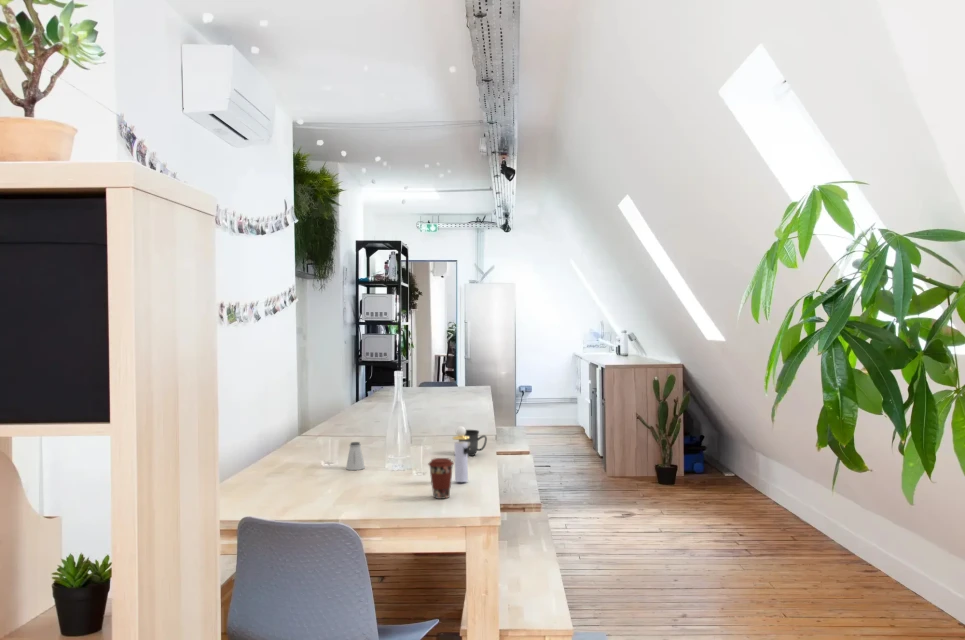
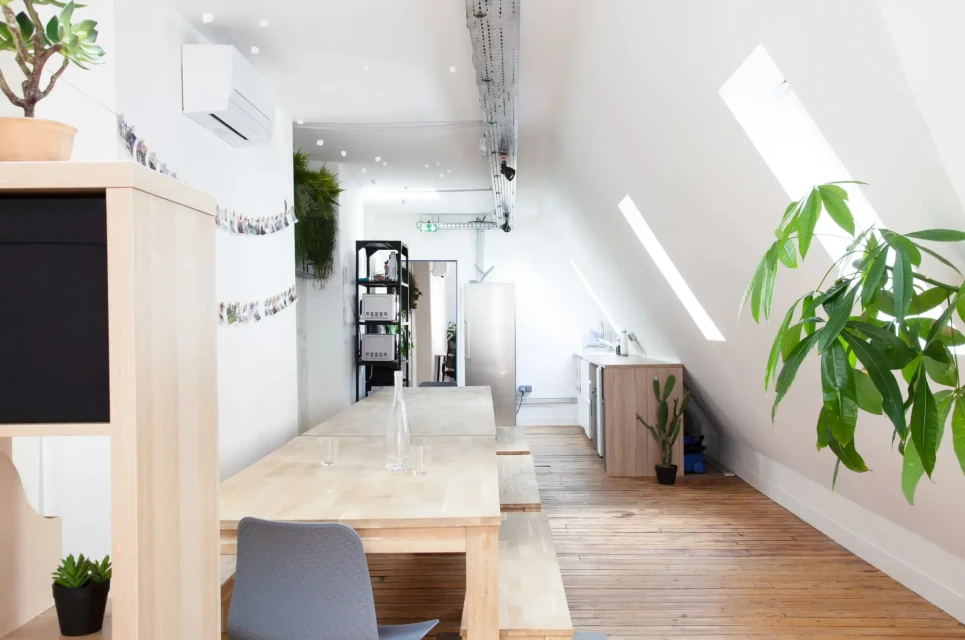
- saltshaker [345,441,366,471]
- perfume bottle [452,425,469,483]
- coffee cup [427,457,455,500]
- mug [458,429,488,457]
